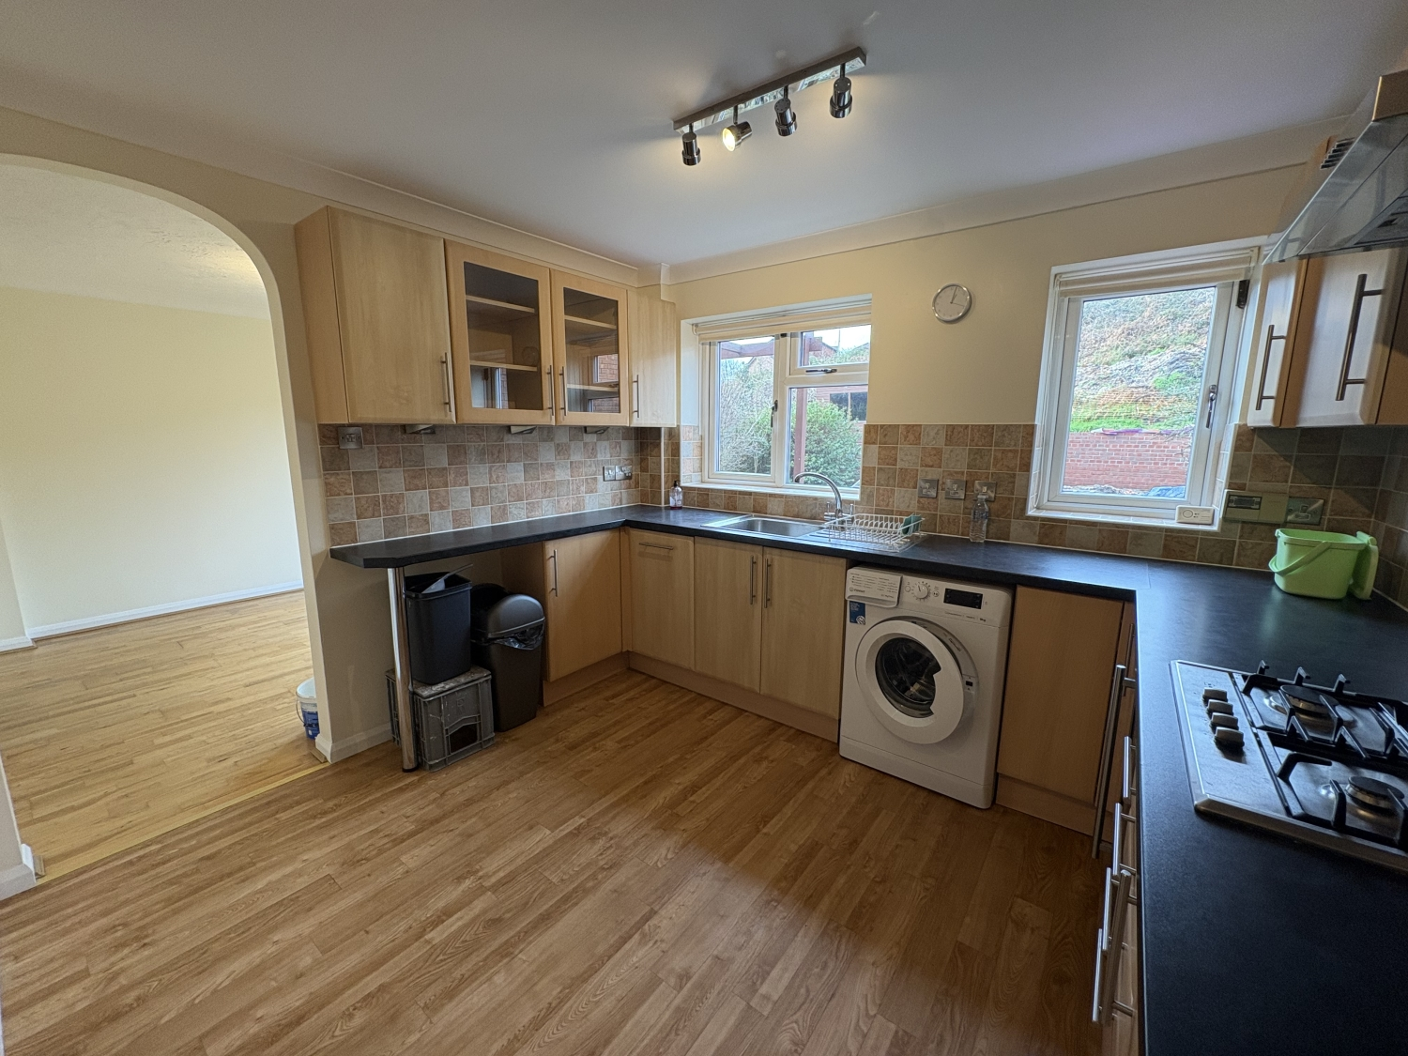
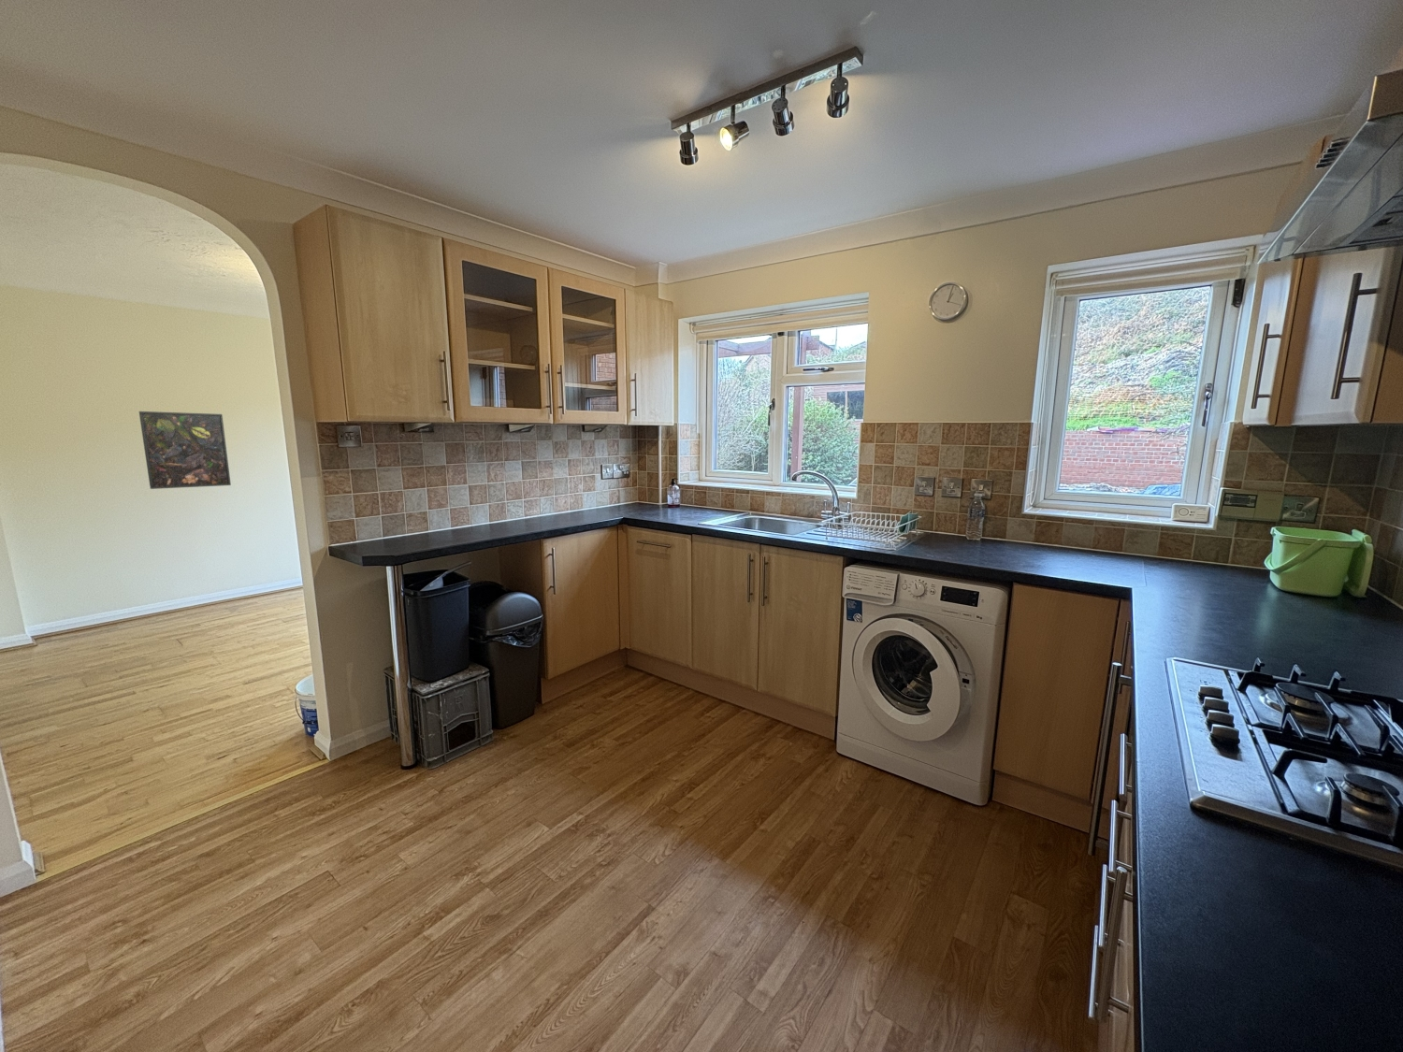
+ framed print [138,410,232,490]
